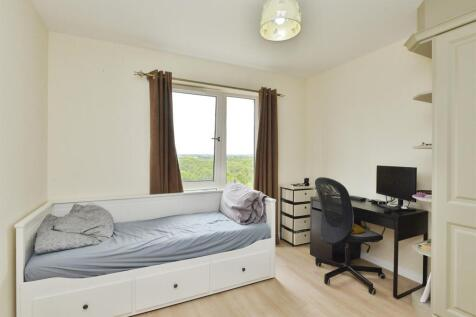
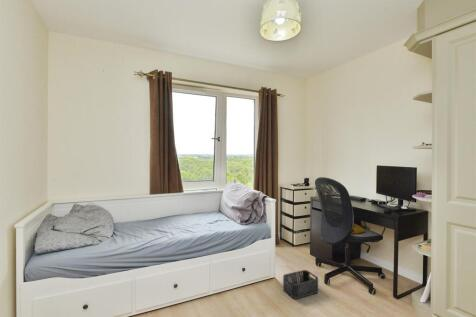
+ storage bin [282,269,319,300]
